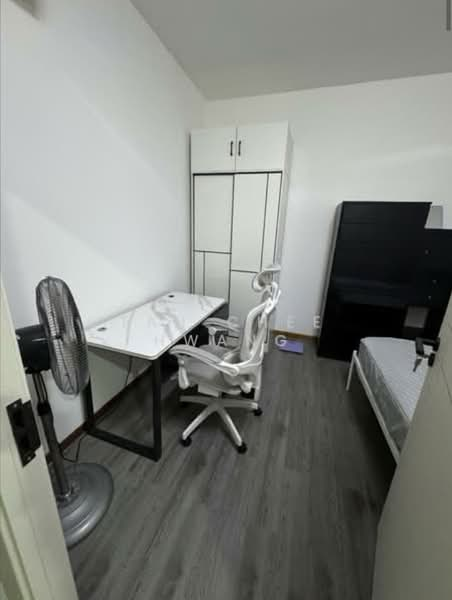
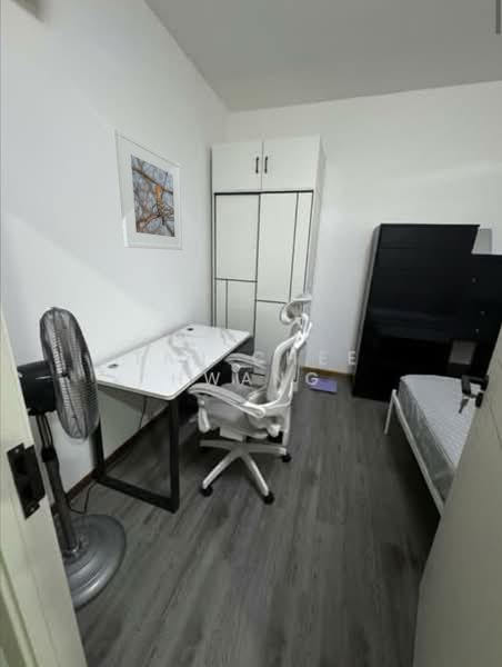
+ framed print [113,128,183,251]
